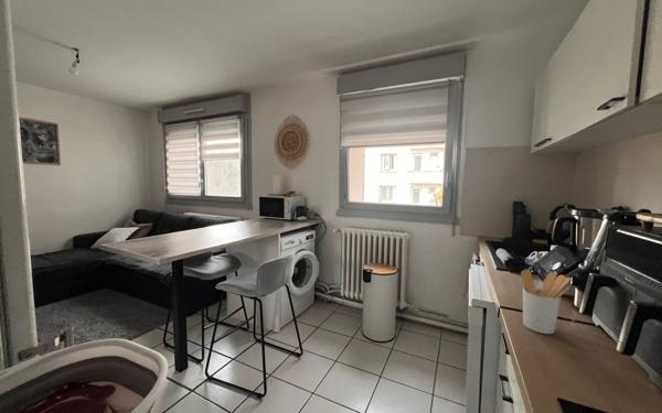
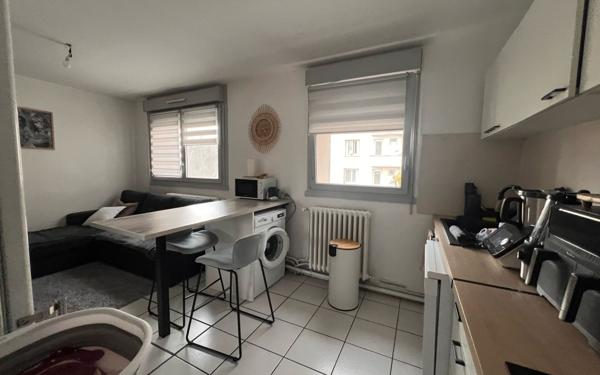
- utensil holder [520,269,572,335]
